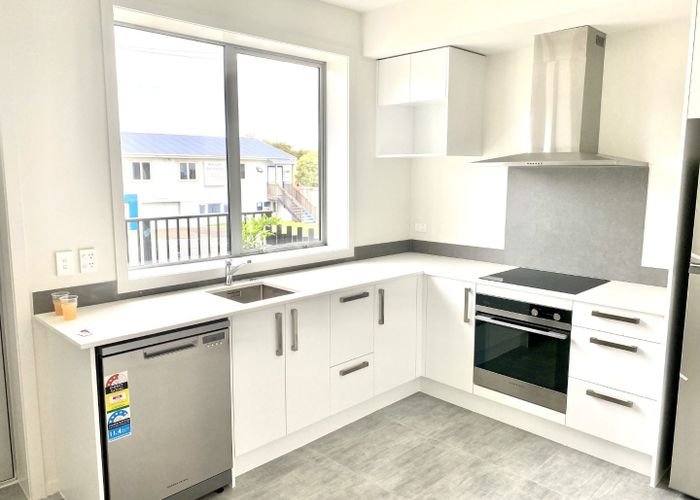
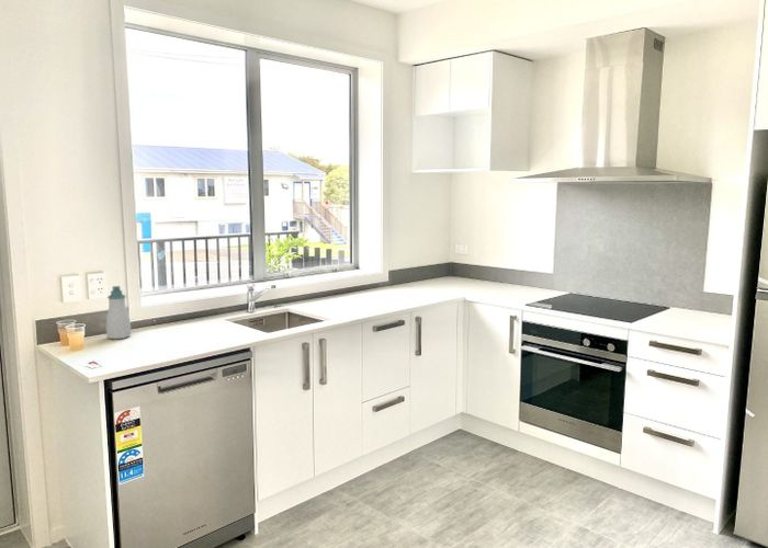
+ soap bottle [105,285,132,340]
